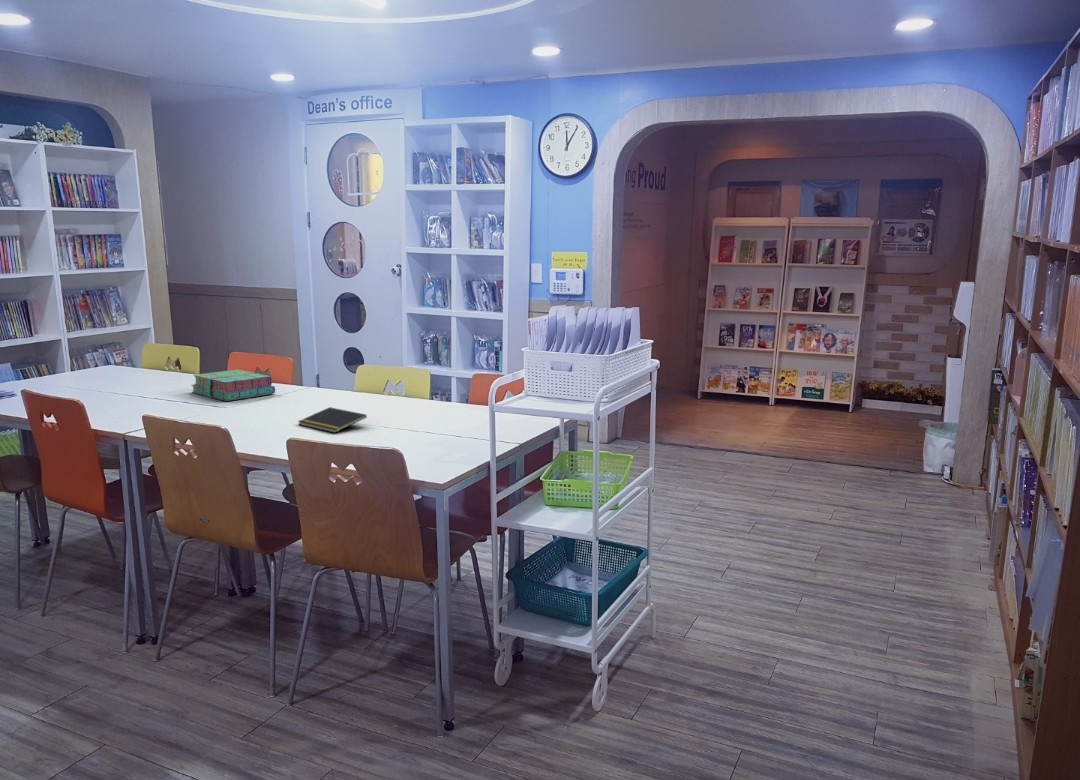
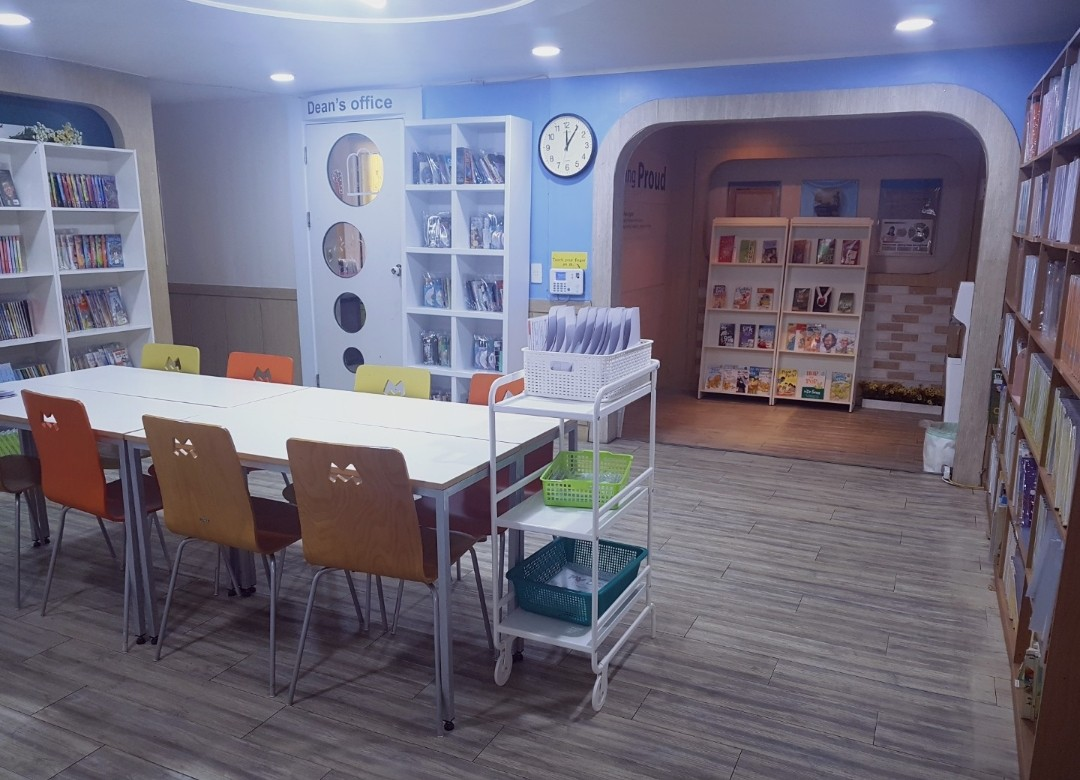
- notepad [297,406,368,434]
- stack of books [190,369,276,402]
